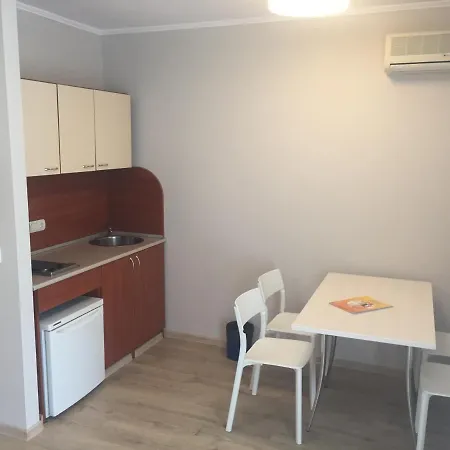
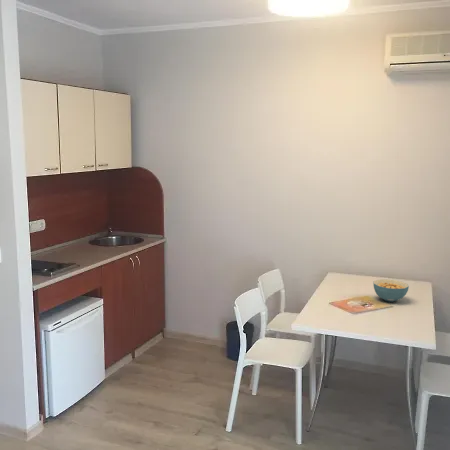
+ cereal bowl [372,278,410,303]
